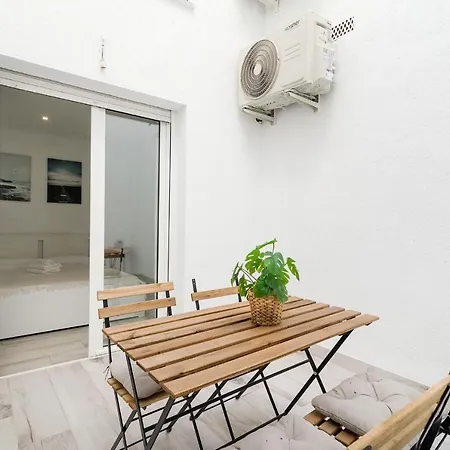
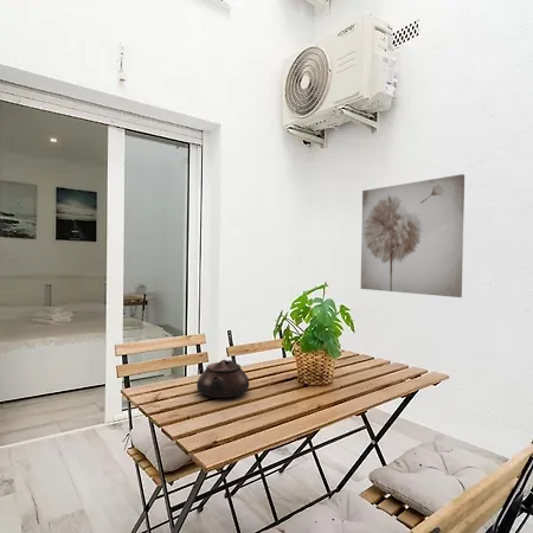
+ wall art [360,173,465,298]
+ teapot [195,359,250,399]
